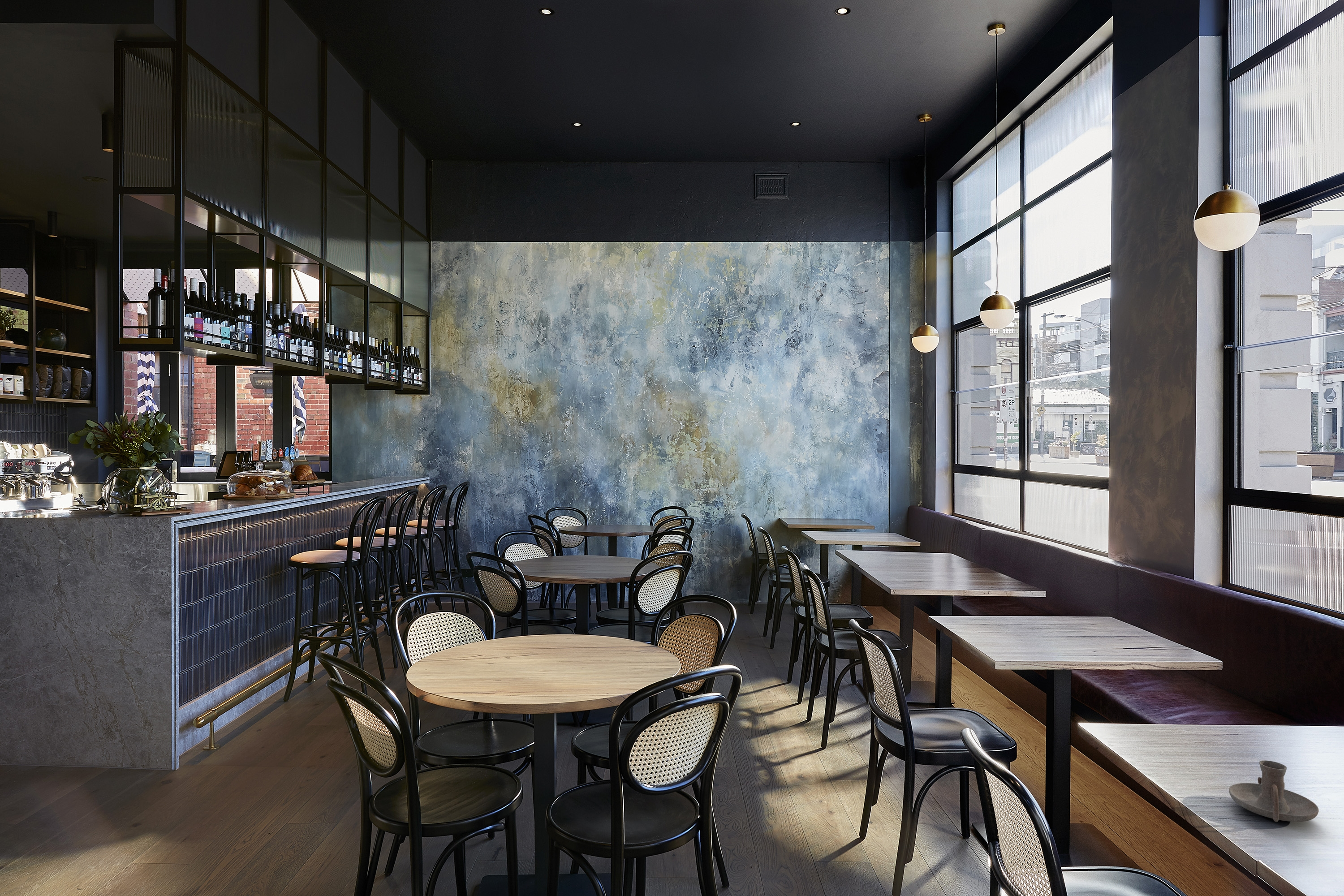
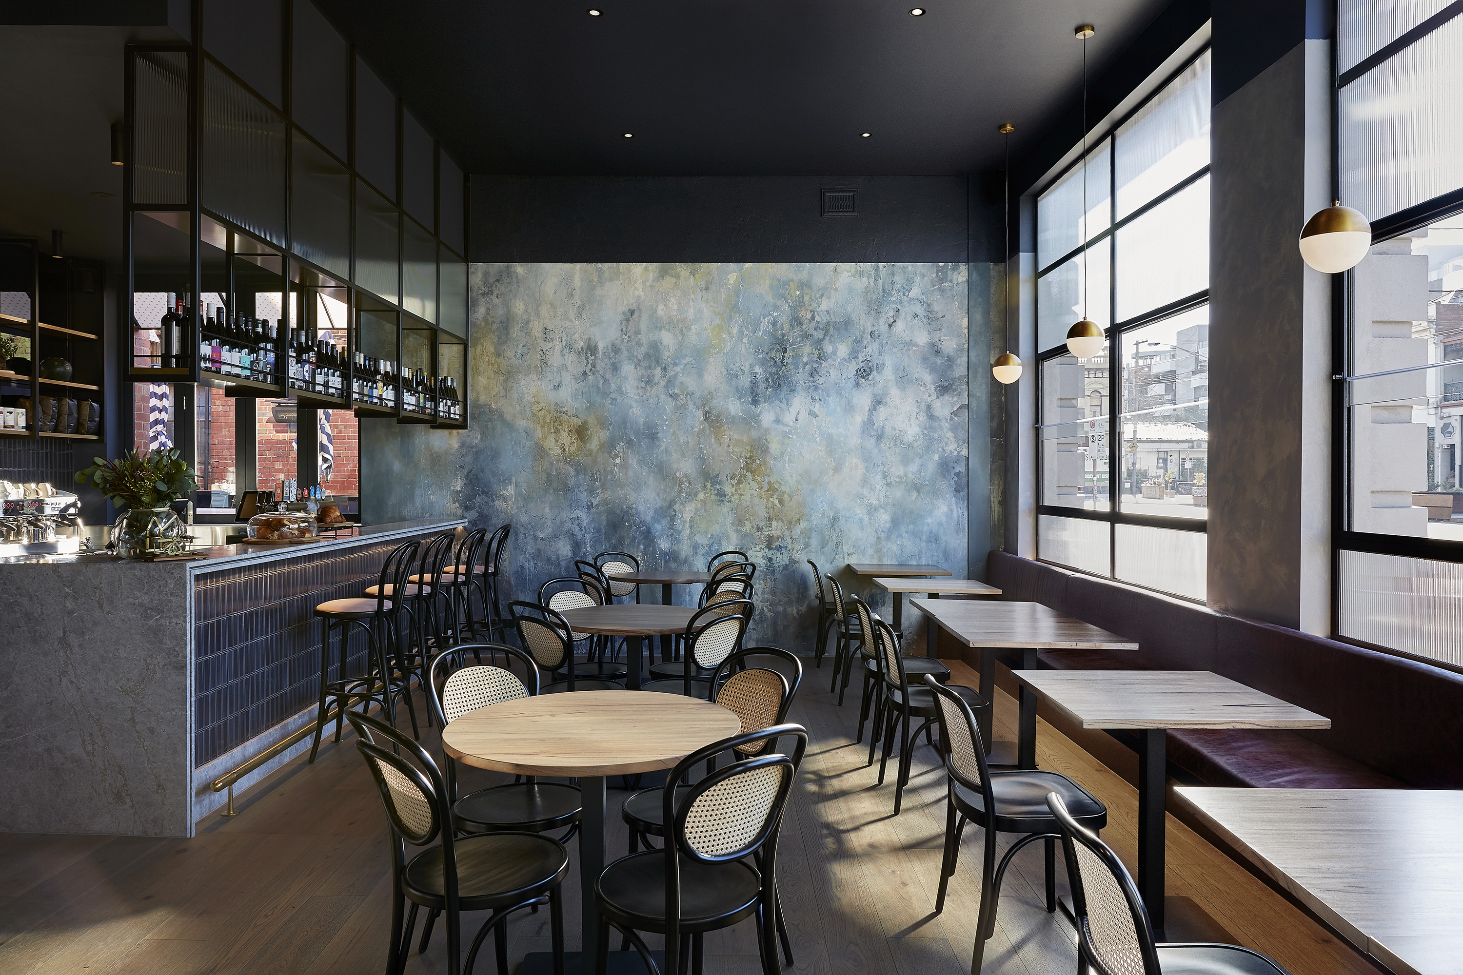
- candle holder [1228,760,1319,822]
